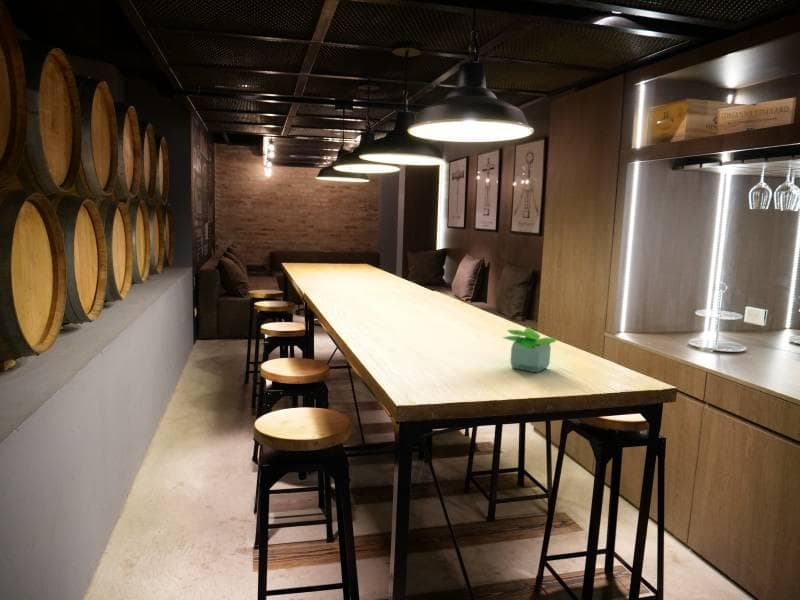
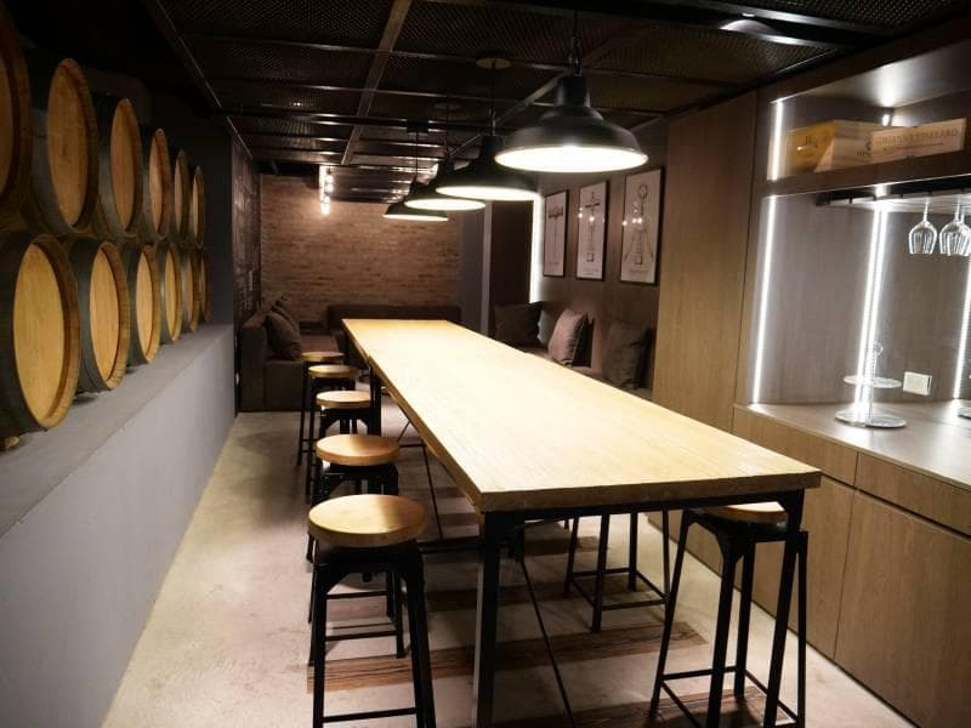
- potted plant [501,326,557,374]
